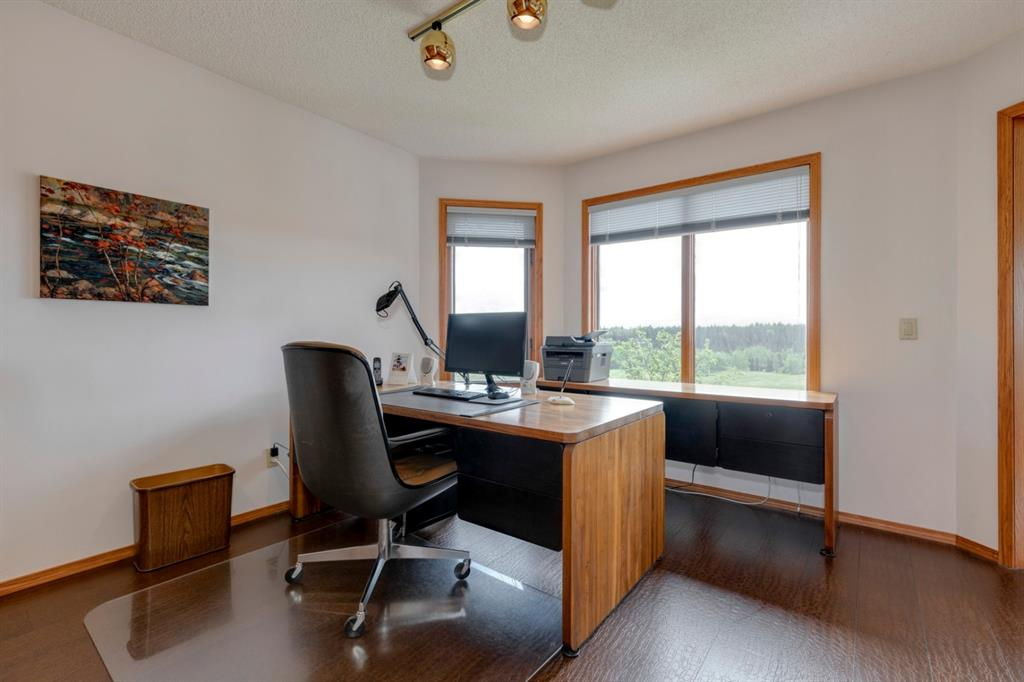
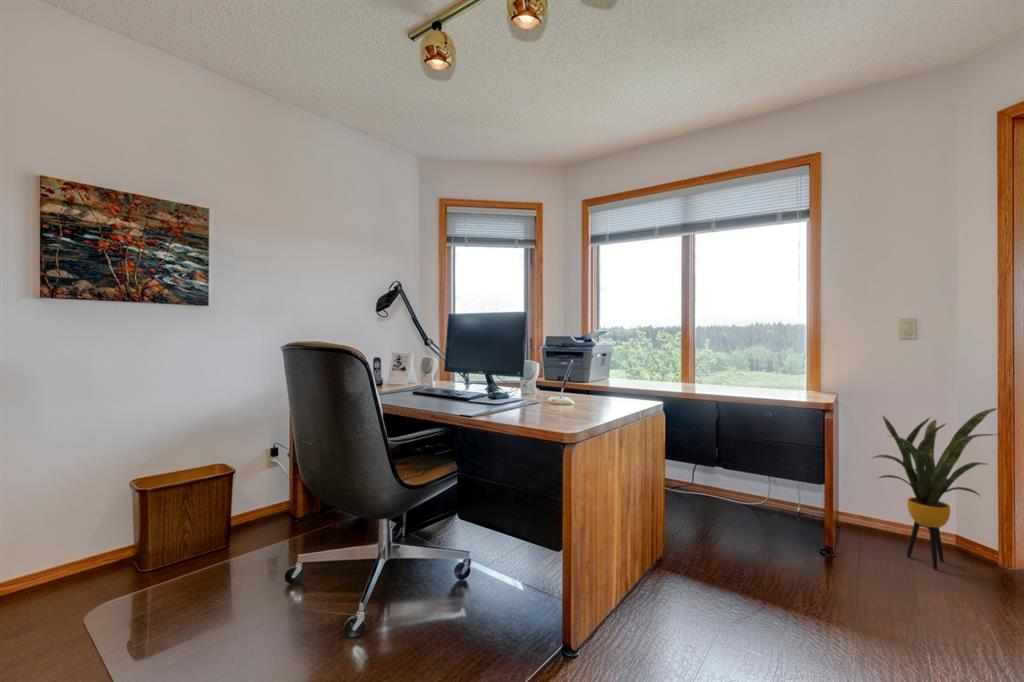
+ house plant [868,407,1000,570]
